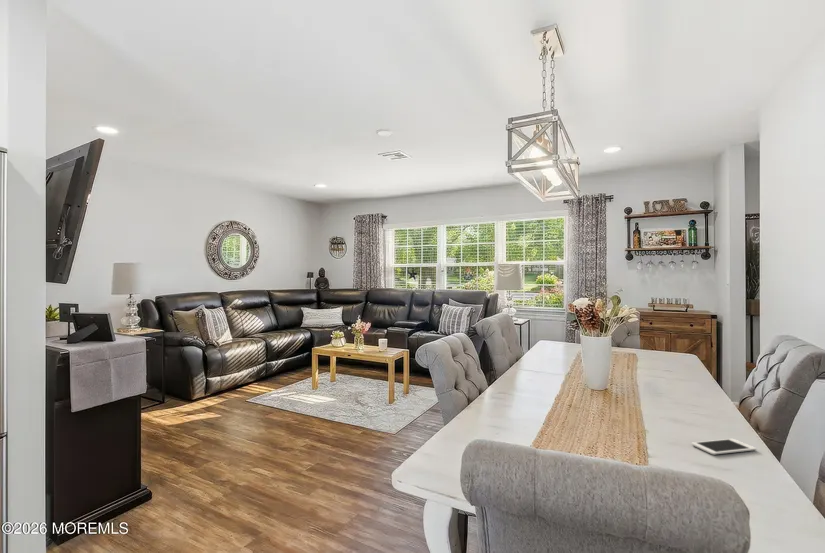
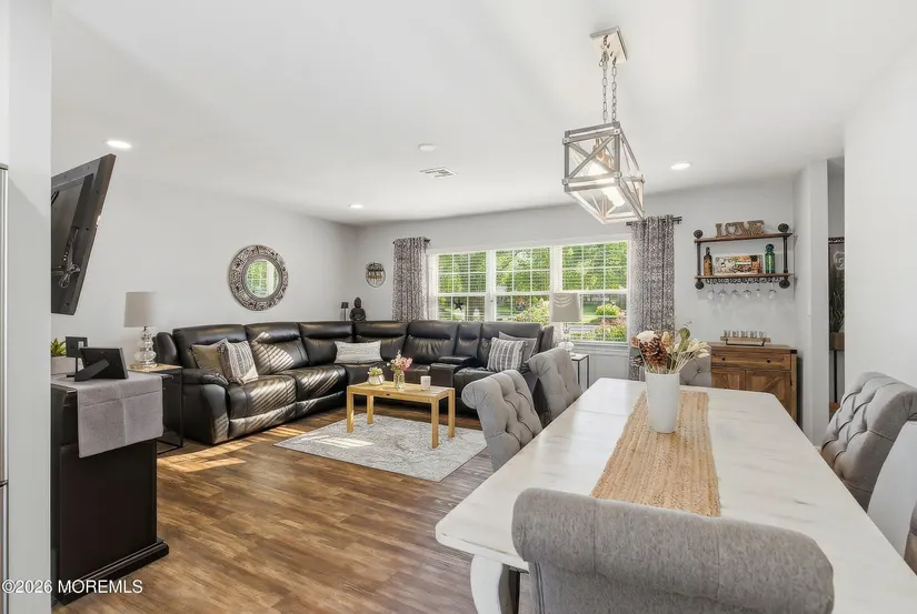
- cell phone [691,438,757,456]
